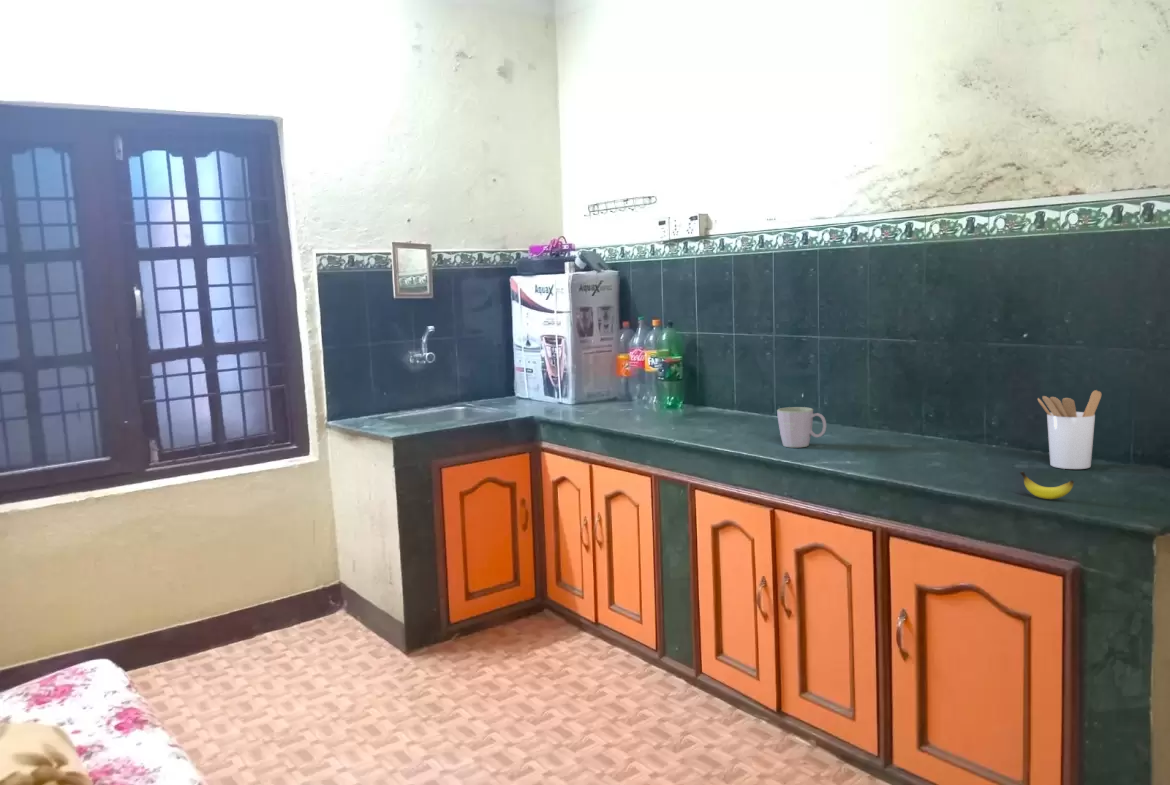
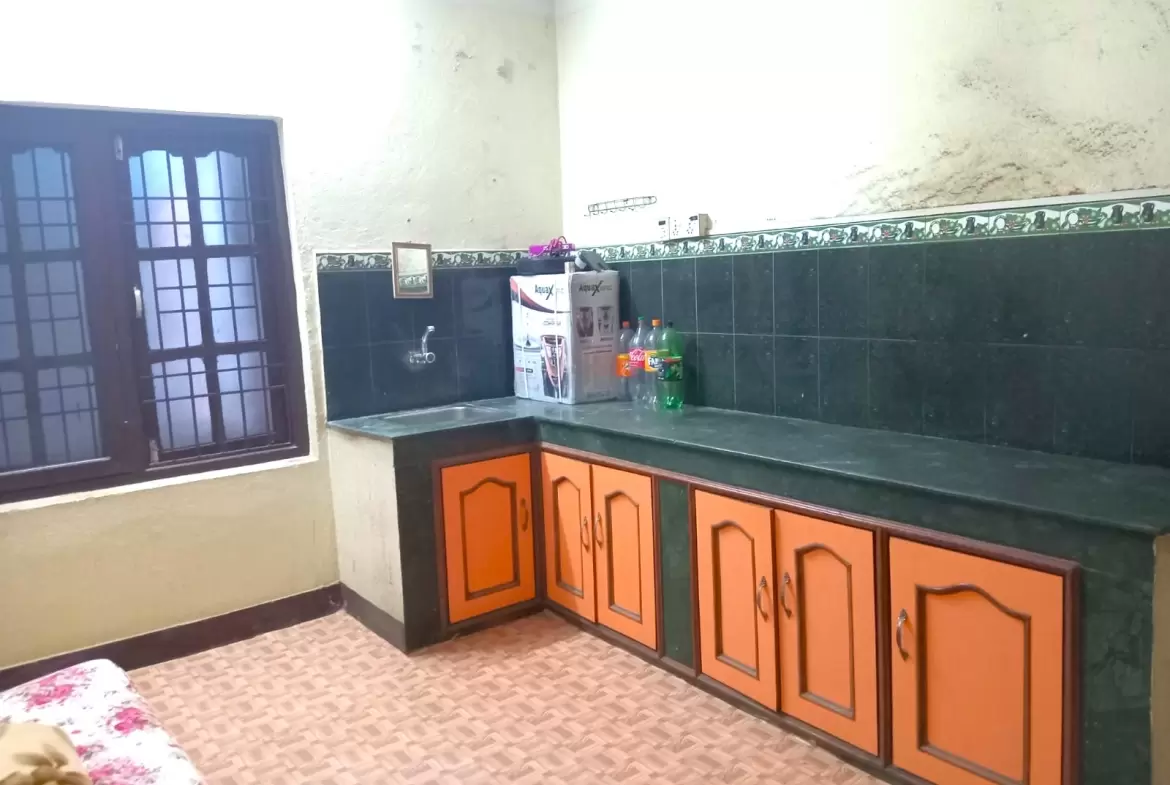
- mug [776,406,827,448]
- banana [1019,471,1075,500]
- utensil holder [1037,389,1102,470]
